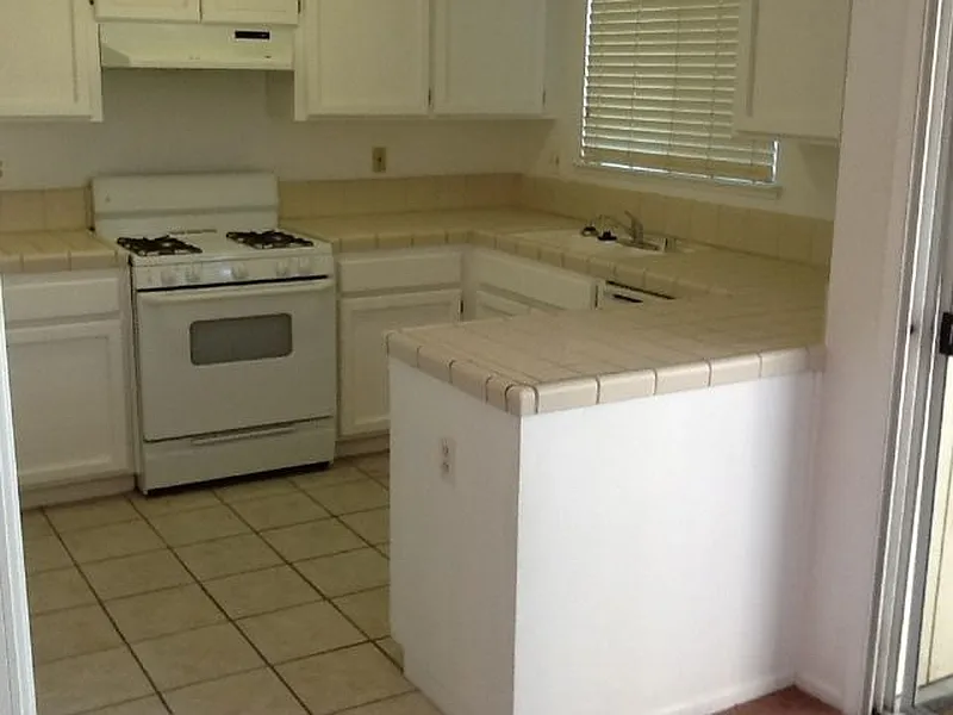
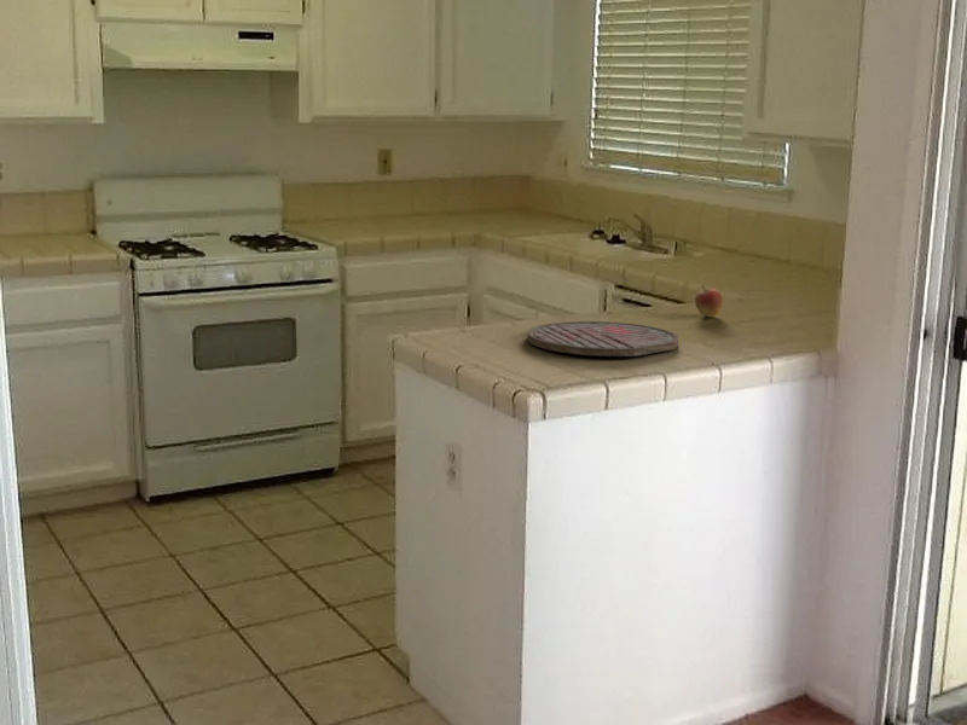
+ fruit [694,285,724,318]
+ cutting board [526,320,679,358]
